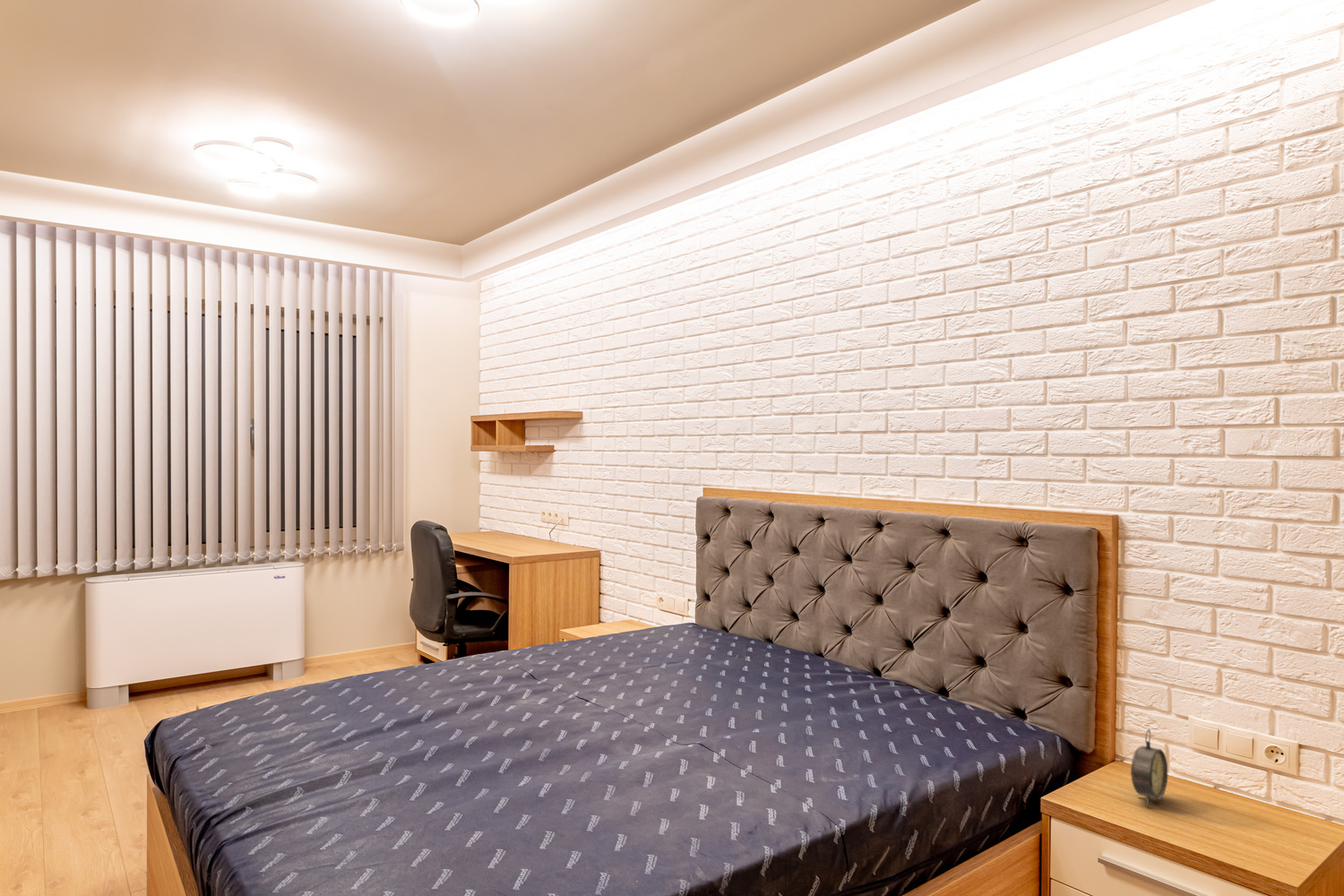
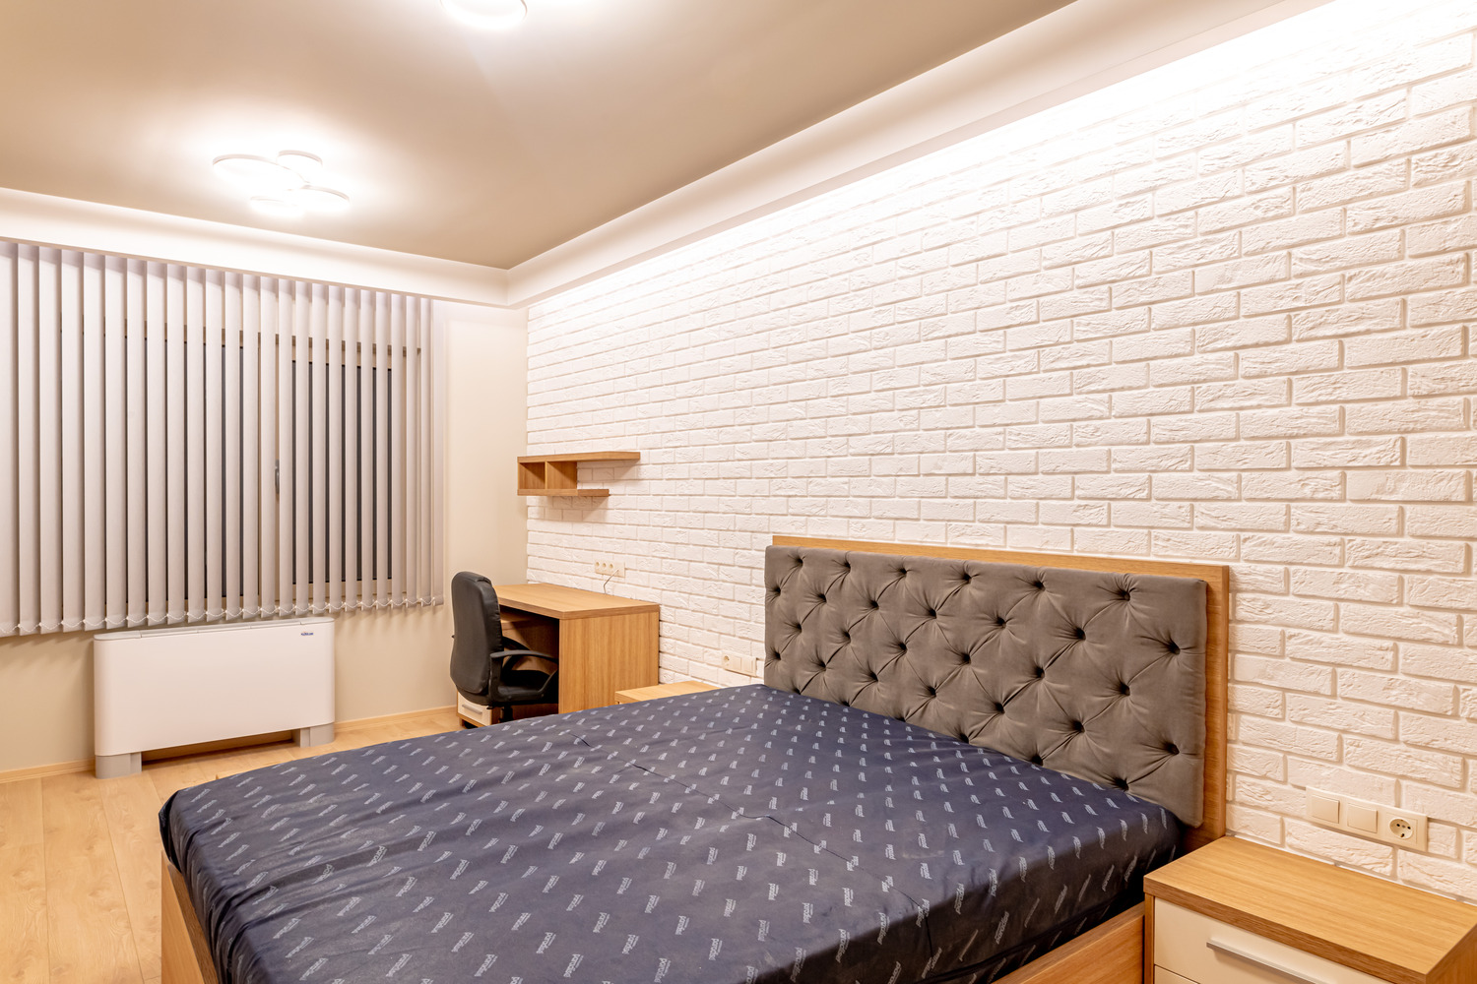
- alarm clock [1130,728,1168,808]
